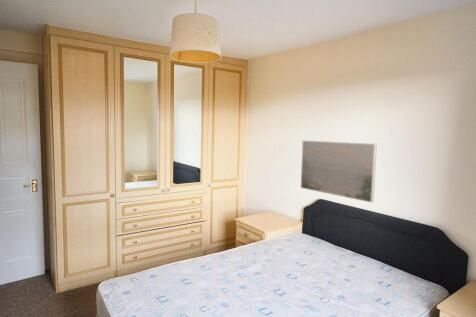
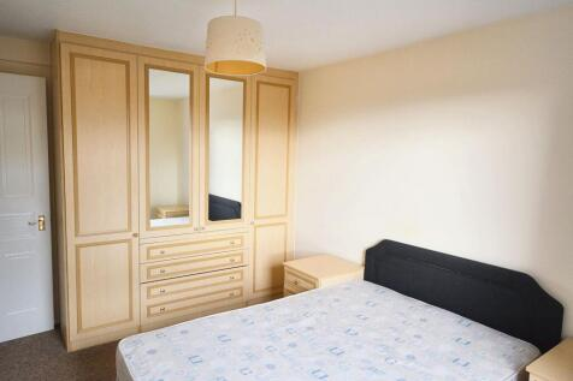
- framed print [300,139,378,204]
